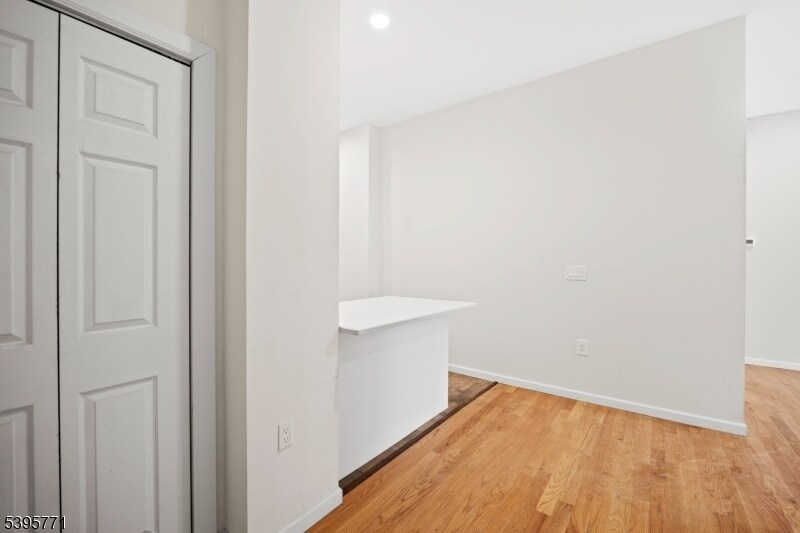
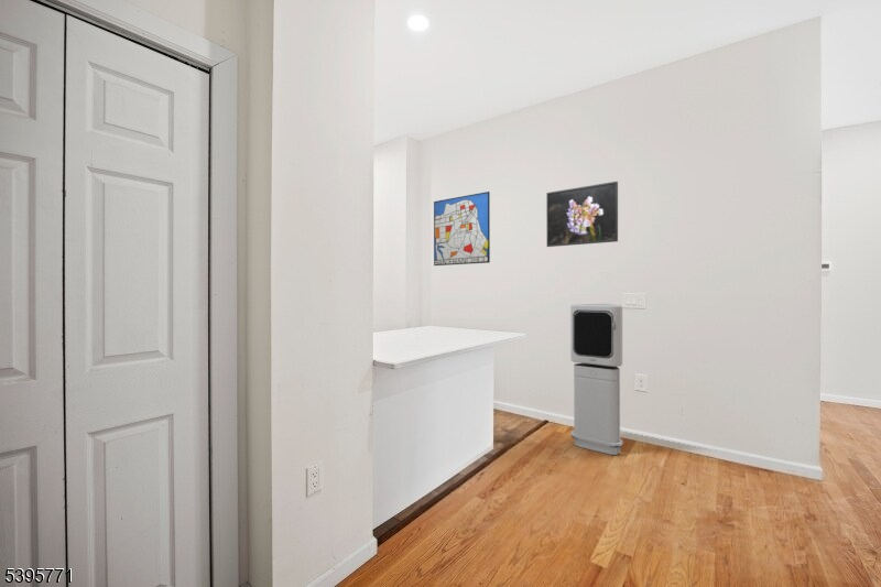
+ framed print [545,181,619,248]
+ wall art [433,191,491,267]
+ air purifier [569,303,624,456]
